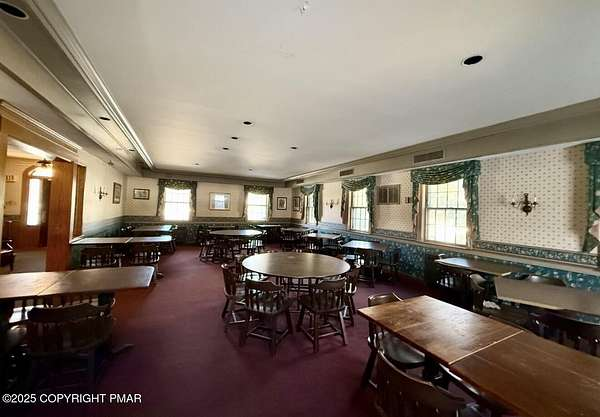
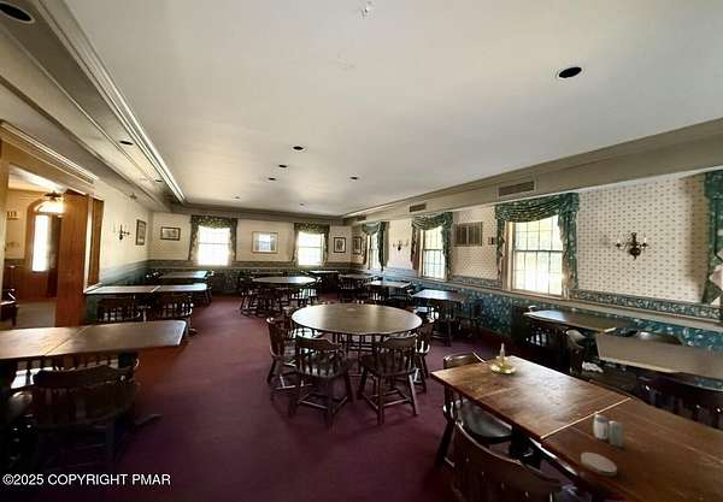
+ salt and pepper shaker [592,414,624,448]
+ candle holder [487,344,517,374]
+ coaster [580,451,618,477]
